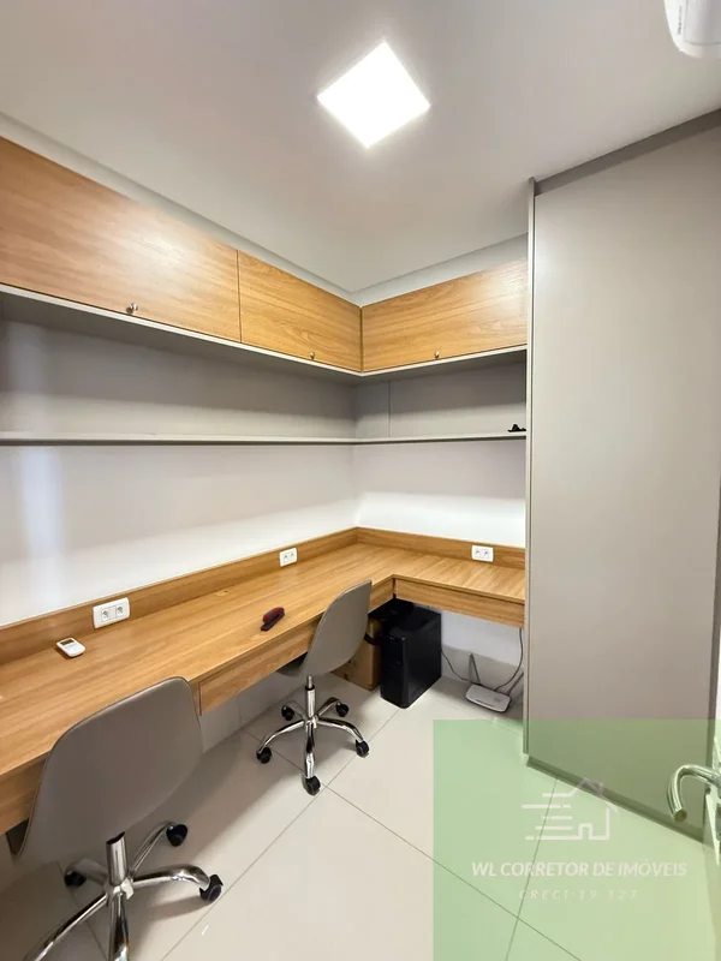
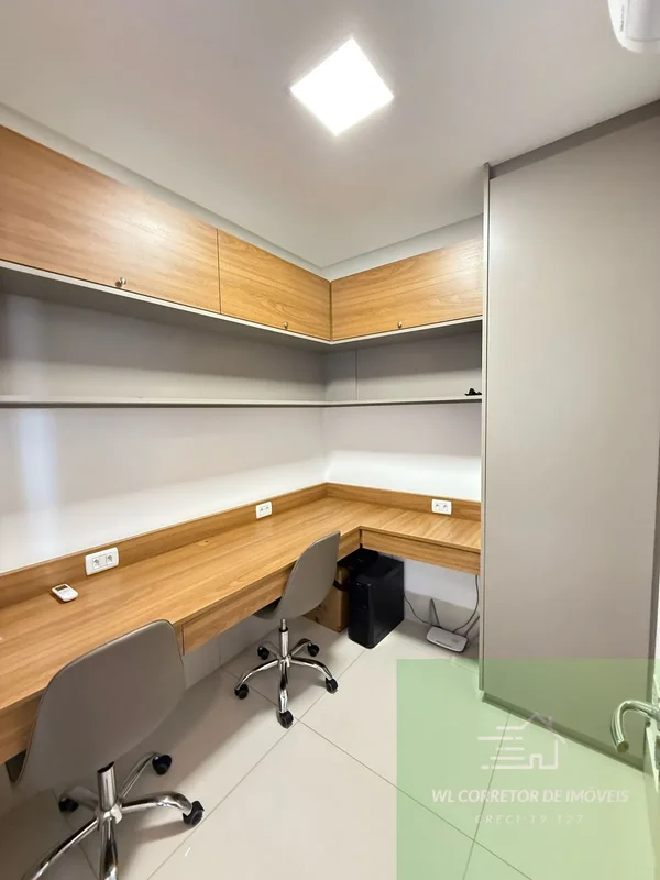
- stapler [260,605,286,632]
